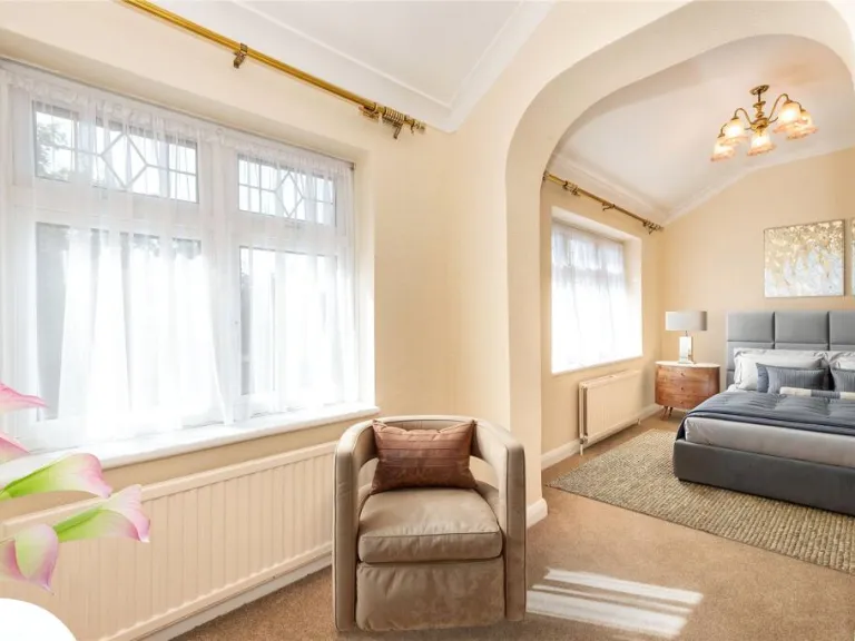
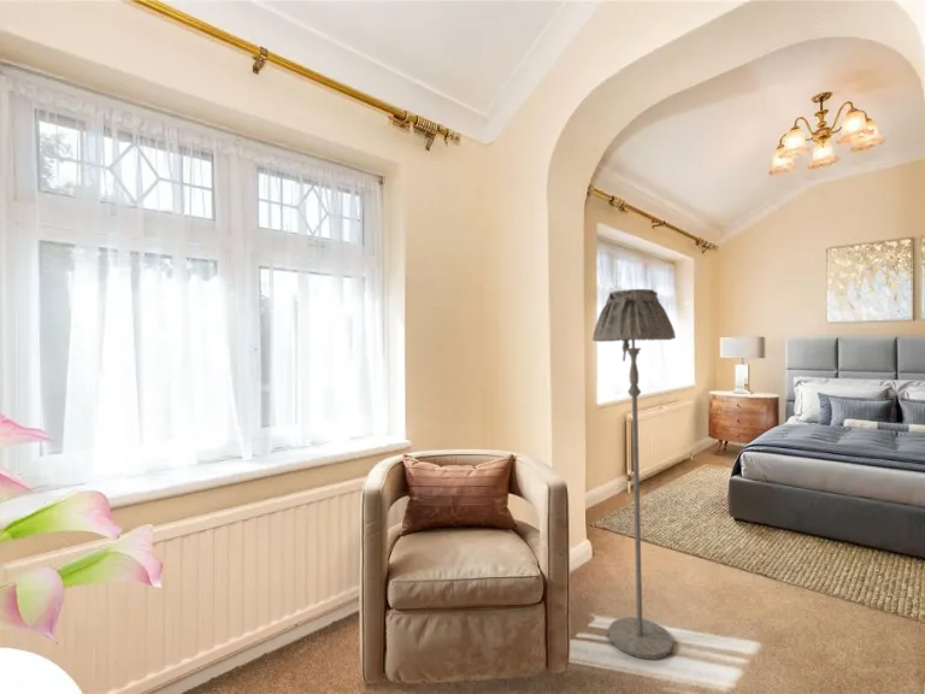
+ floor lamp [591,288,677,660]
